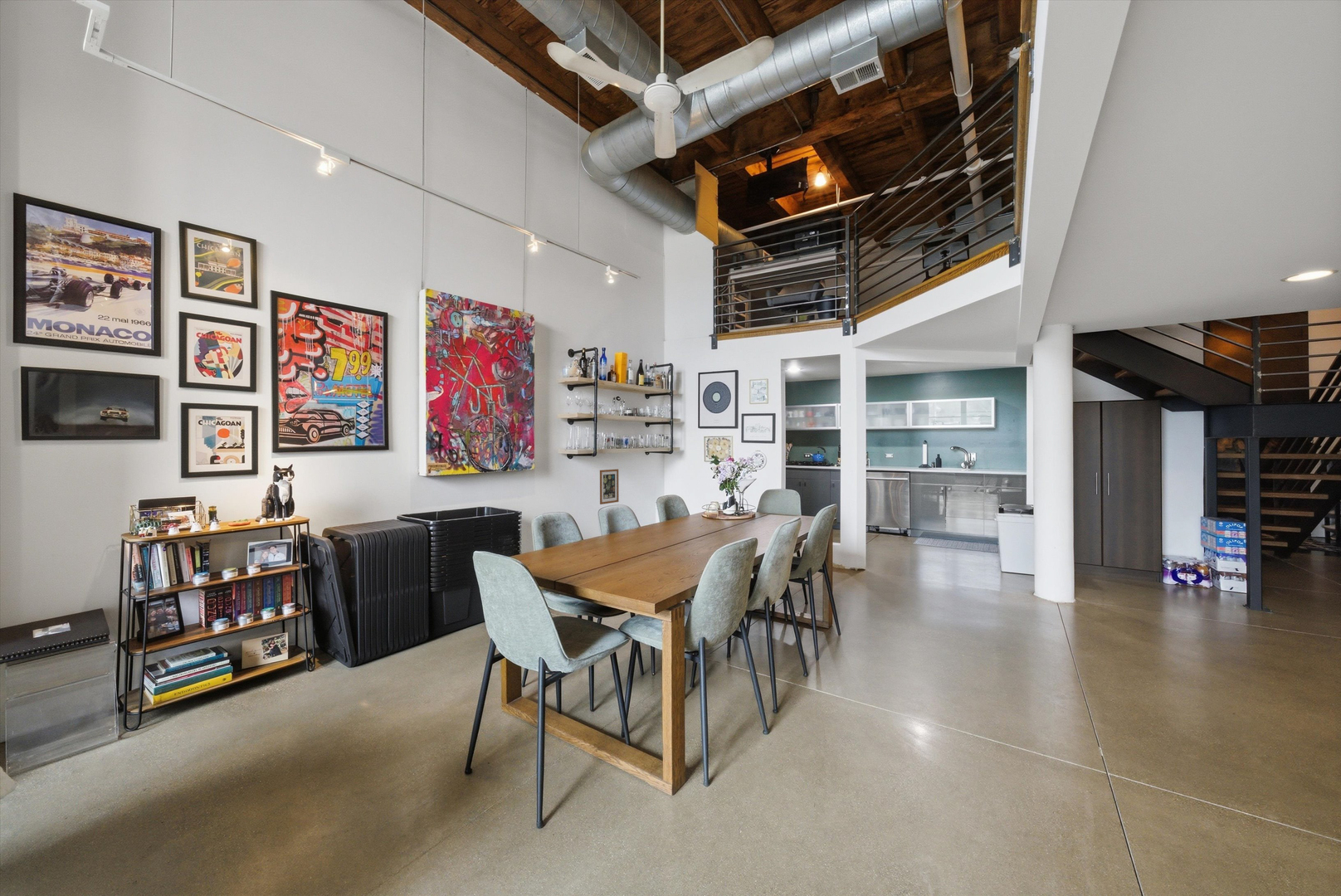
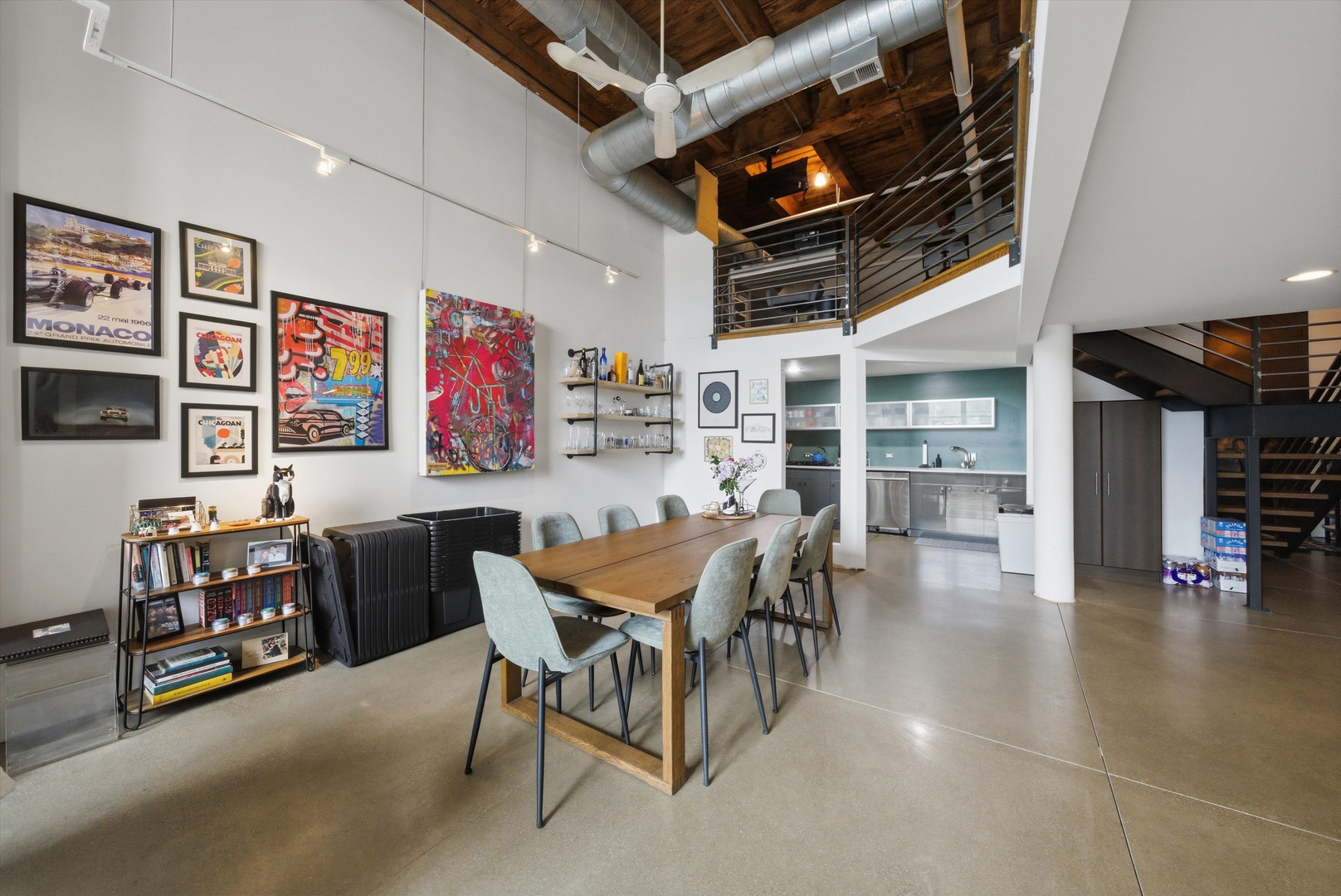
- wall art [599,468,620,505]
